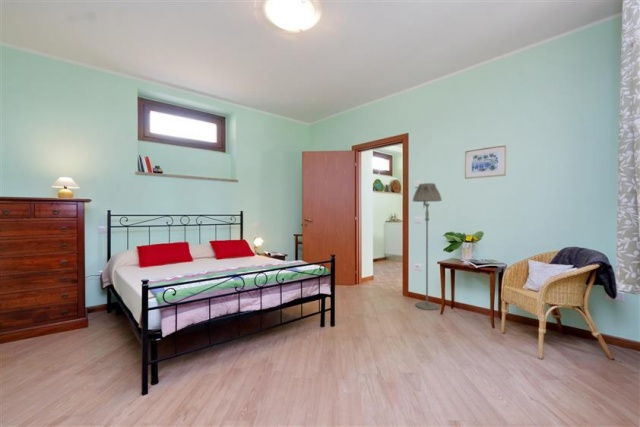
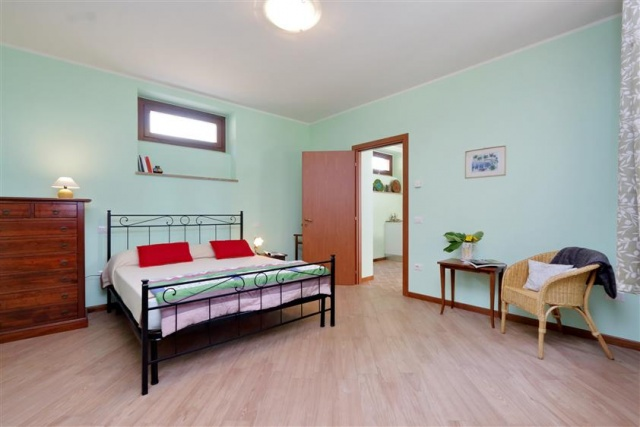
- floor lamp [412,182,443,311]
